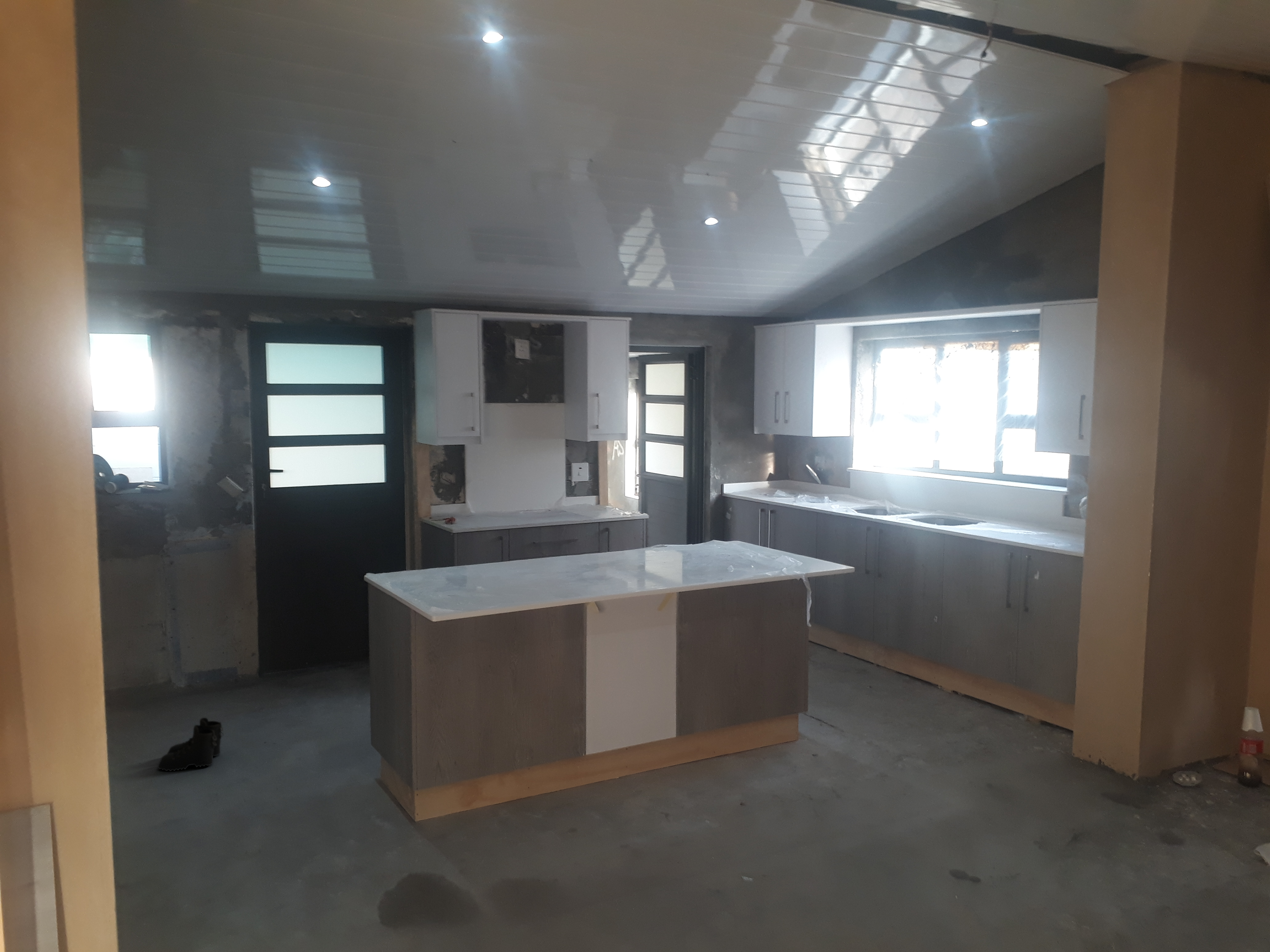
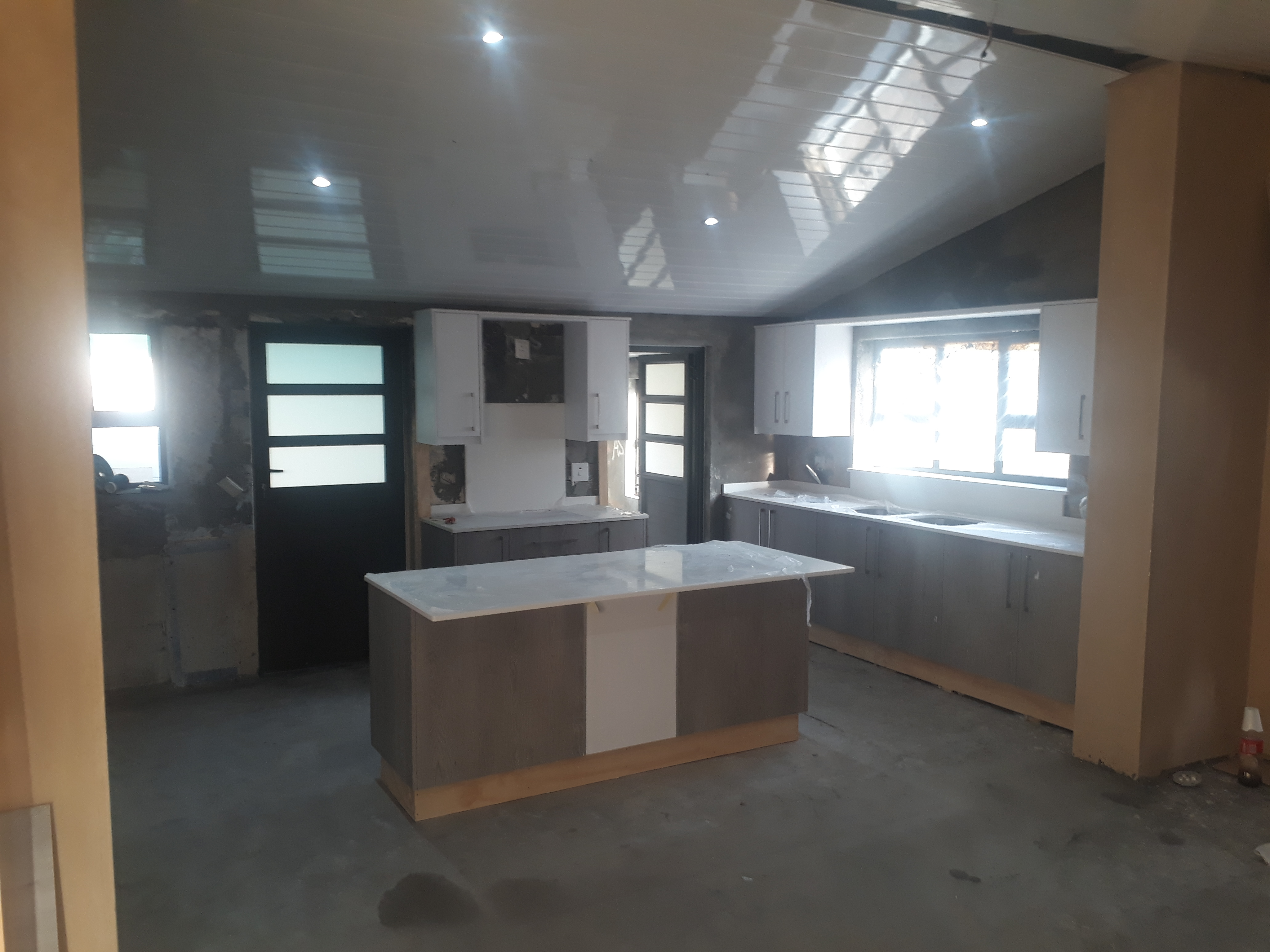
- boots [157,717,224,772]
